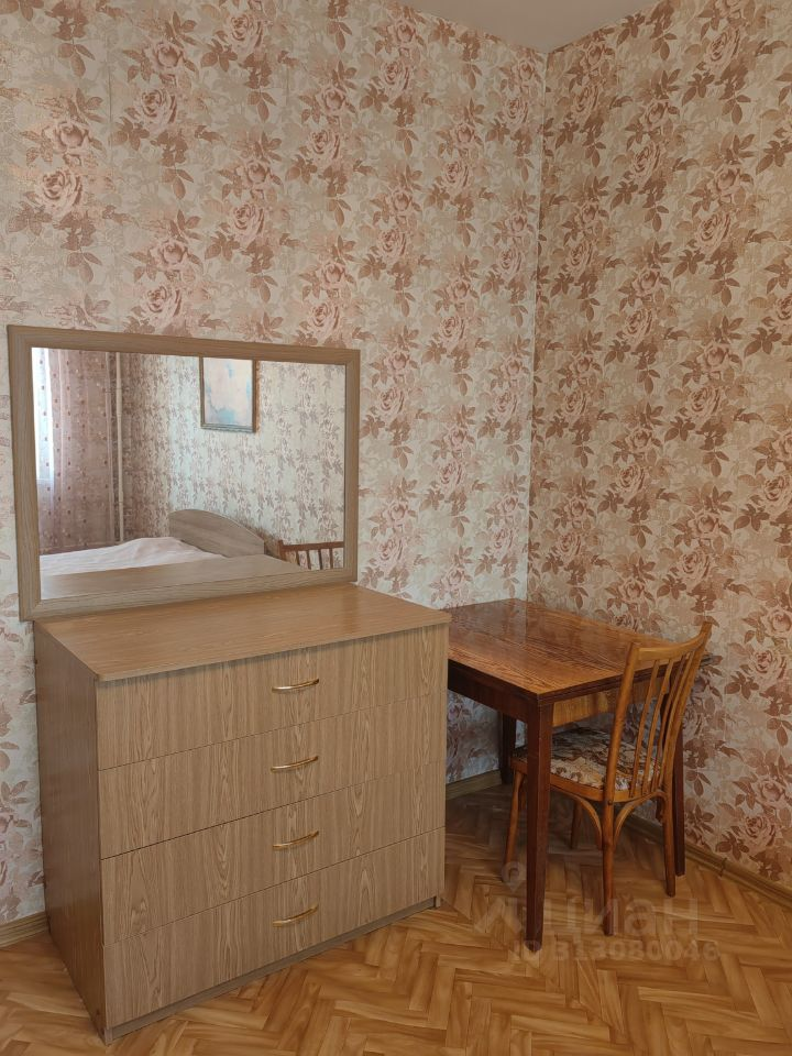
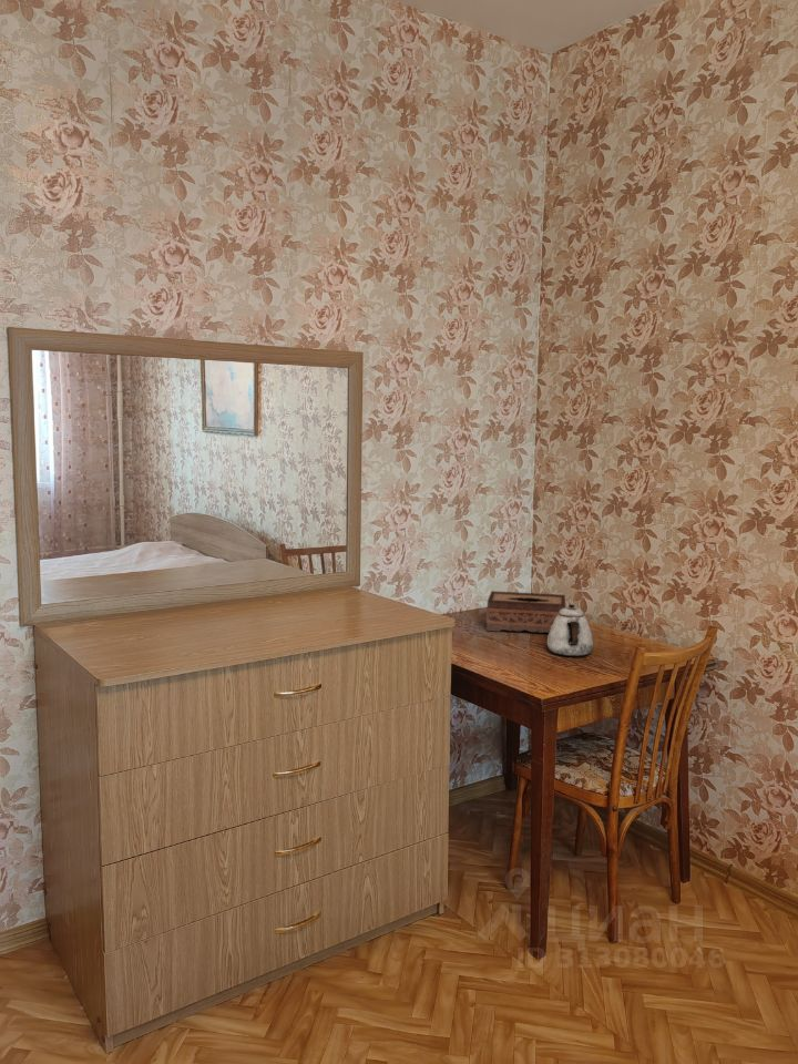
+ teapot [546,604,594,657]
+ tissue box [485,590,566,634]
